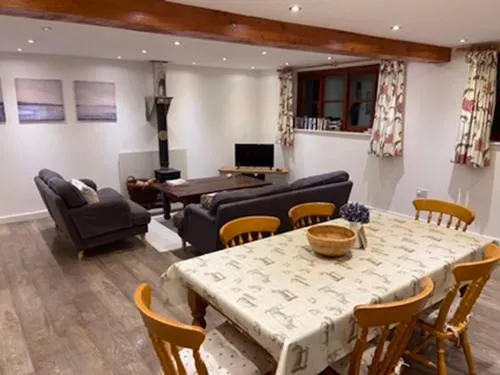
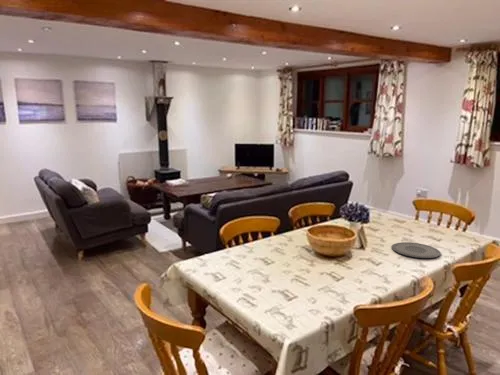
+ plate [391,241,442,259]
